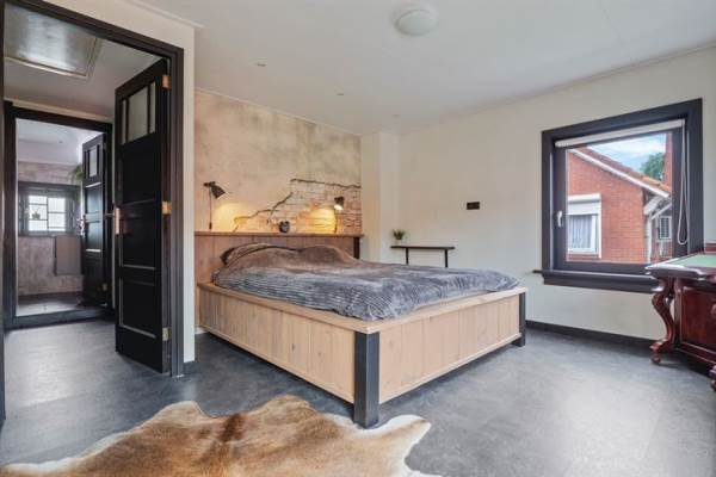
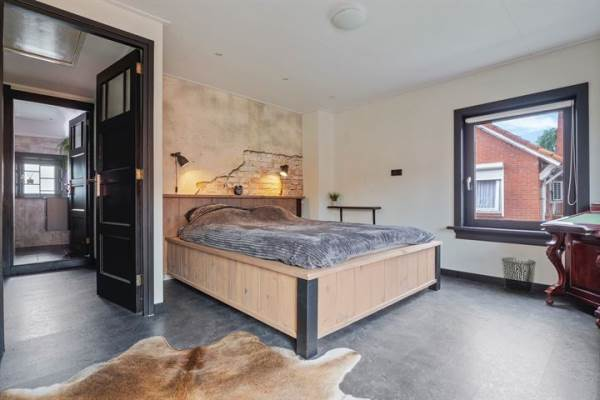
+ waste bin [500,257,537,295]
